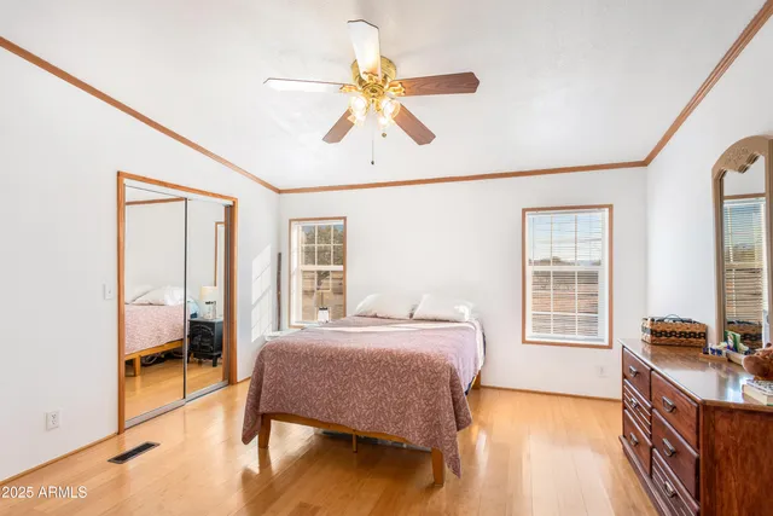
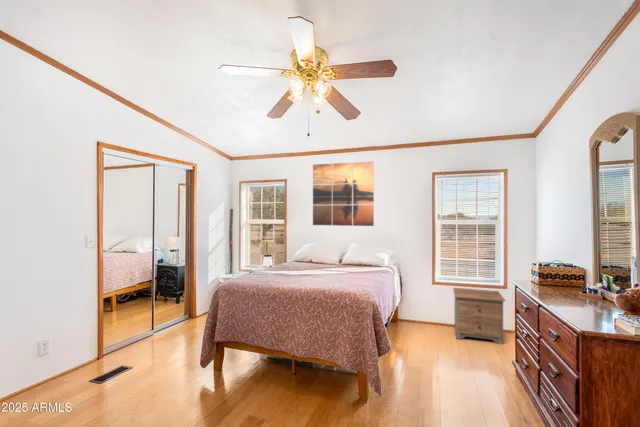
+ nightstand [452,287,506,345]
+ wall art [312,160,375,227]
